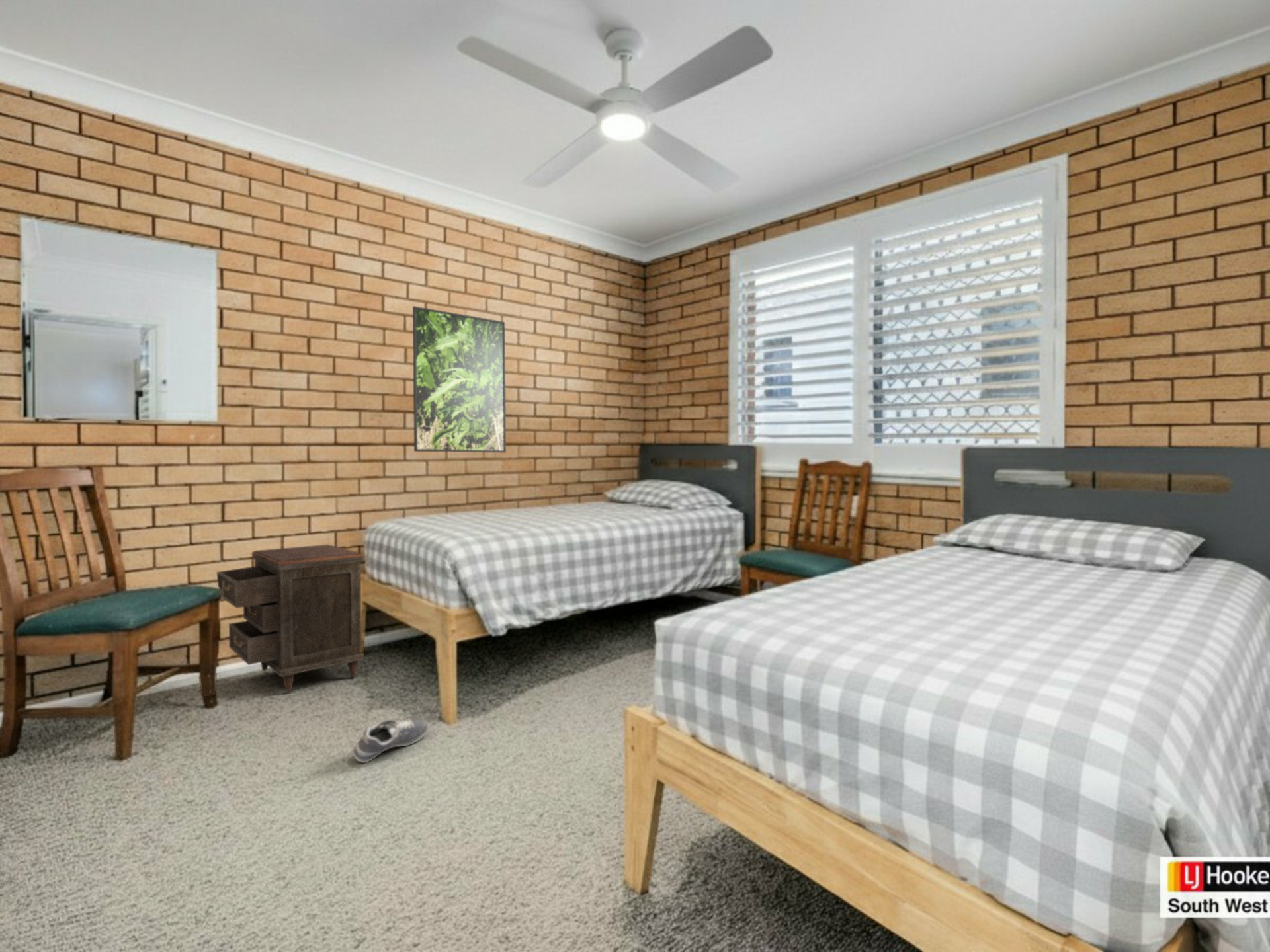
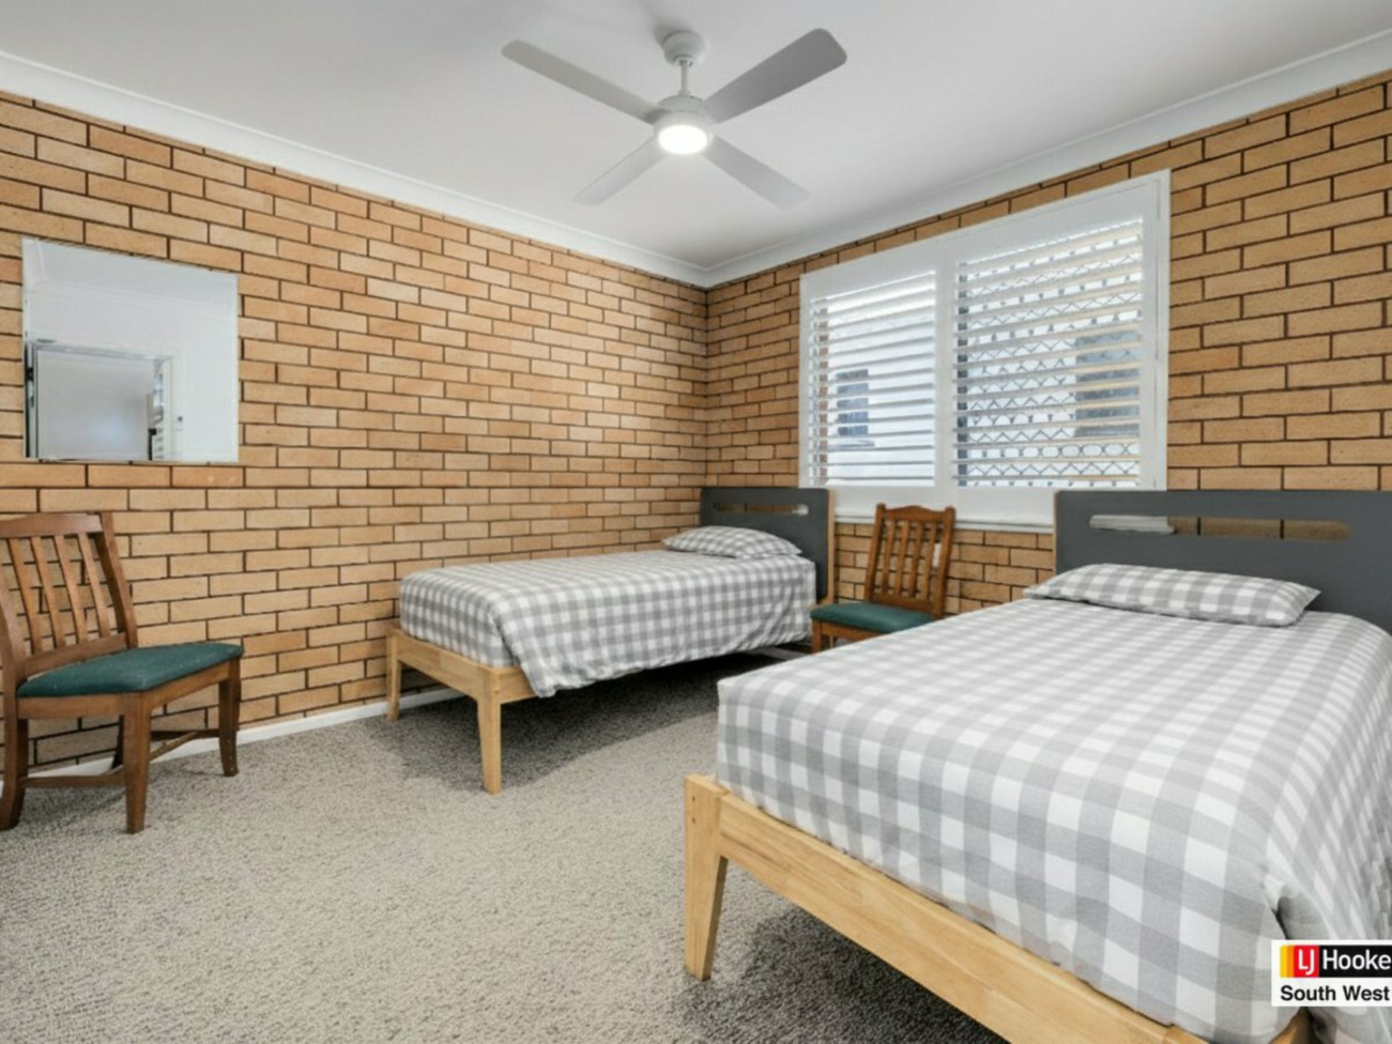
- nightstand [216,544,365,694]
- shoe [351,717,429,764]
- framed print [412,305,507,453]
